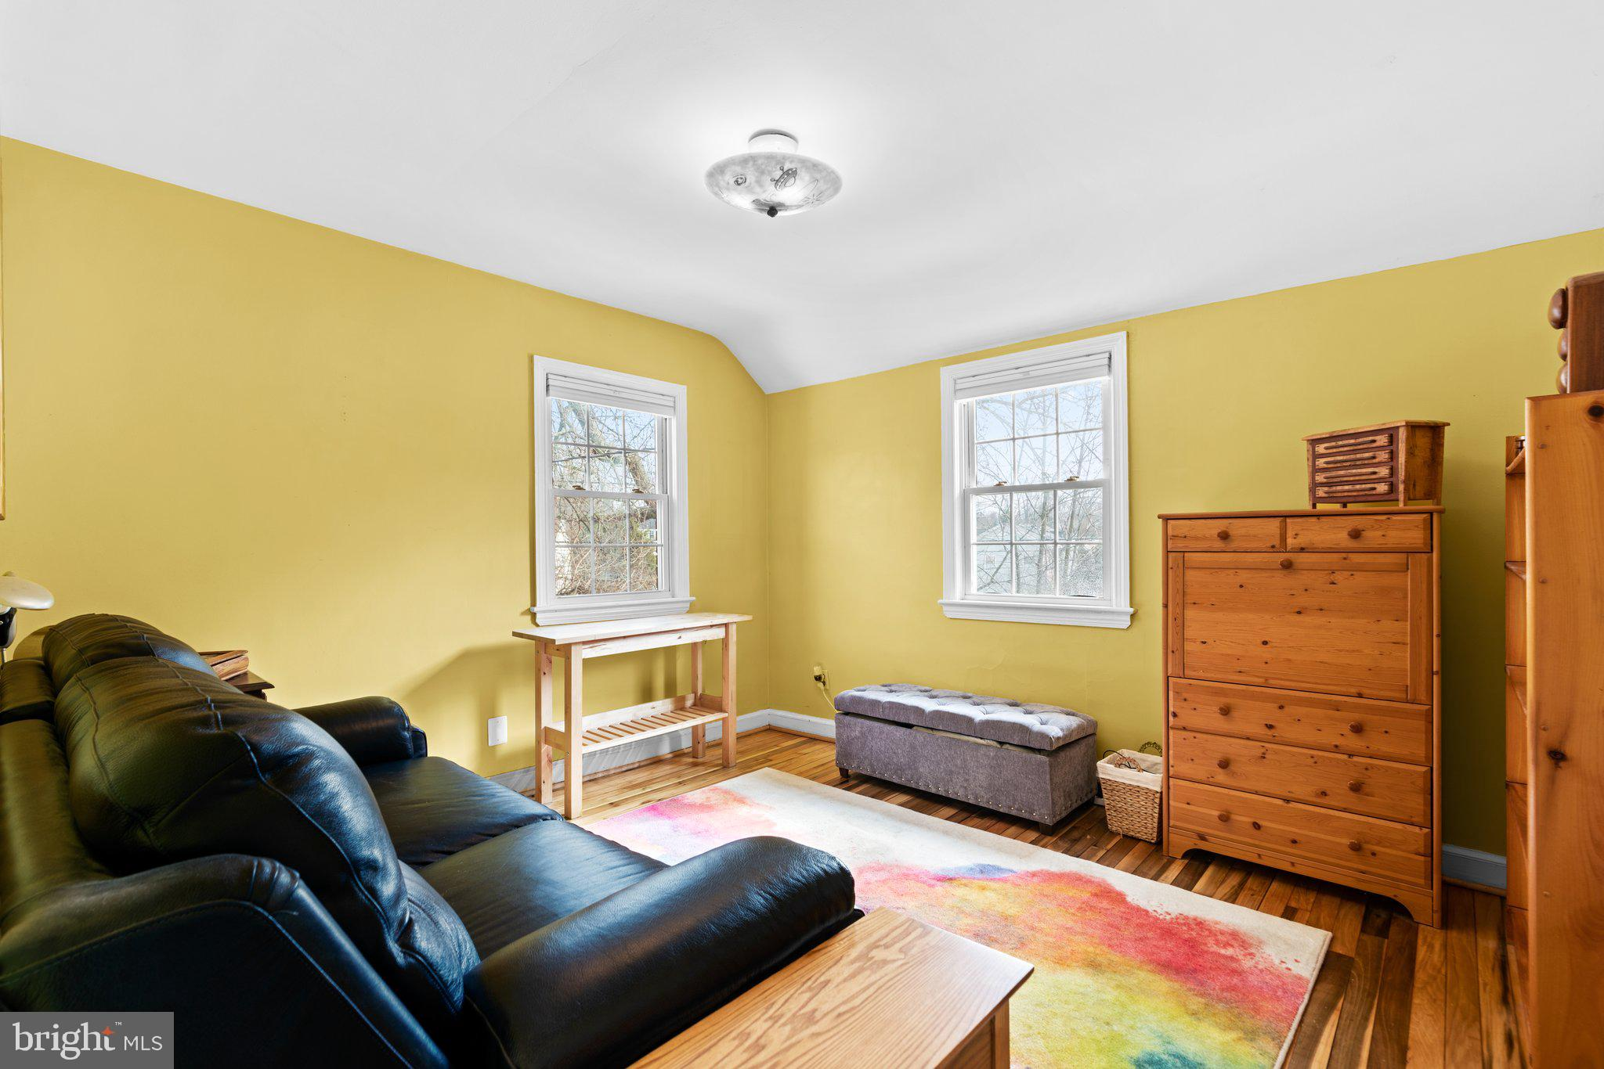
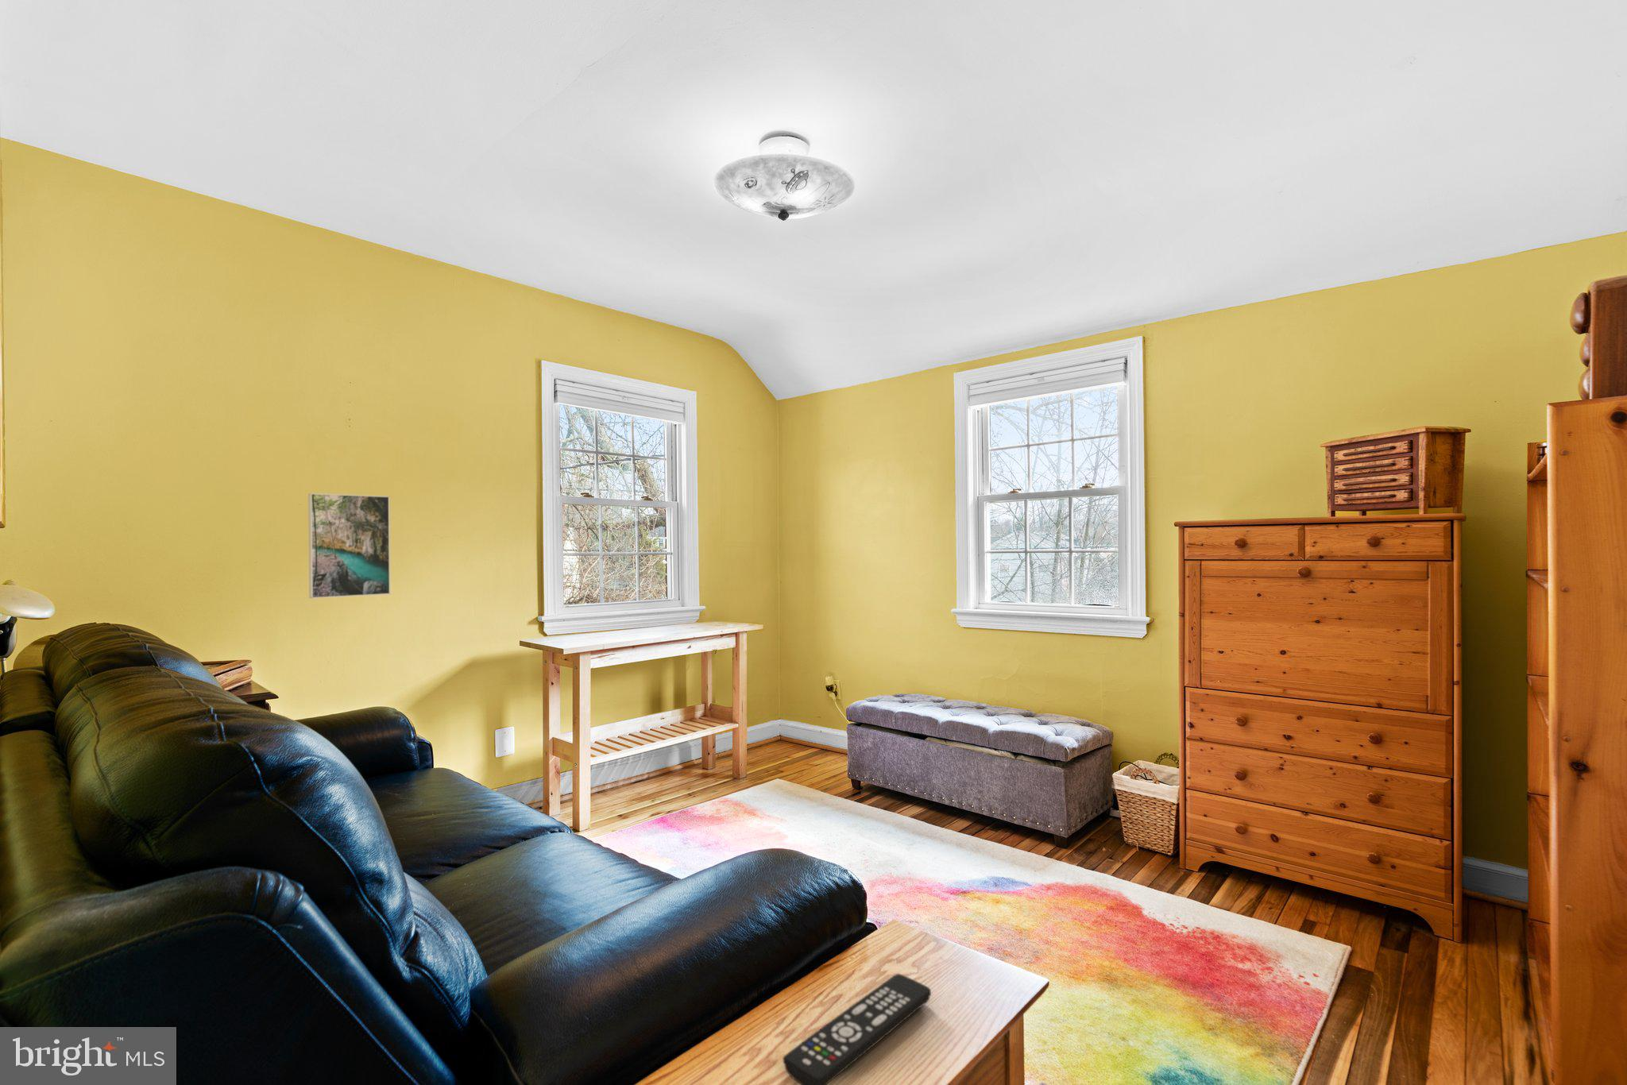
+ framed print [307,493,391,599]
+ remote control [782,974,932,1085]
